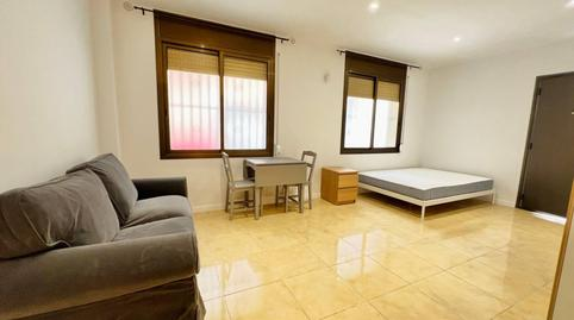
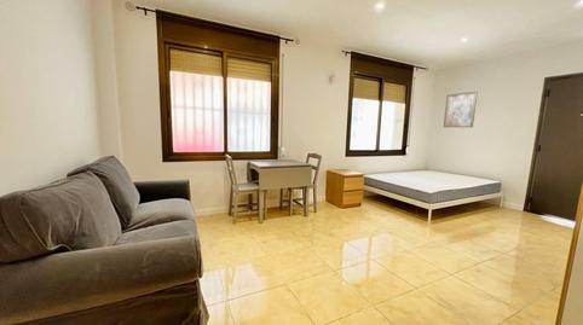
+ wall art [443,91,479,128]
